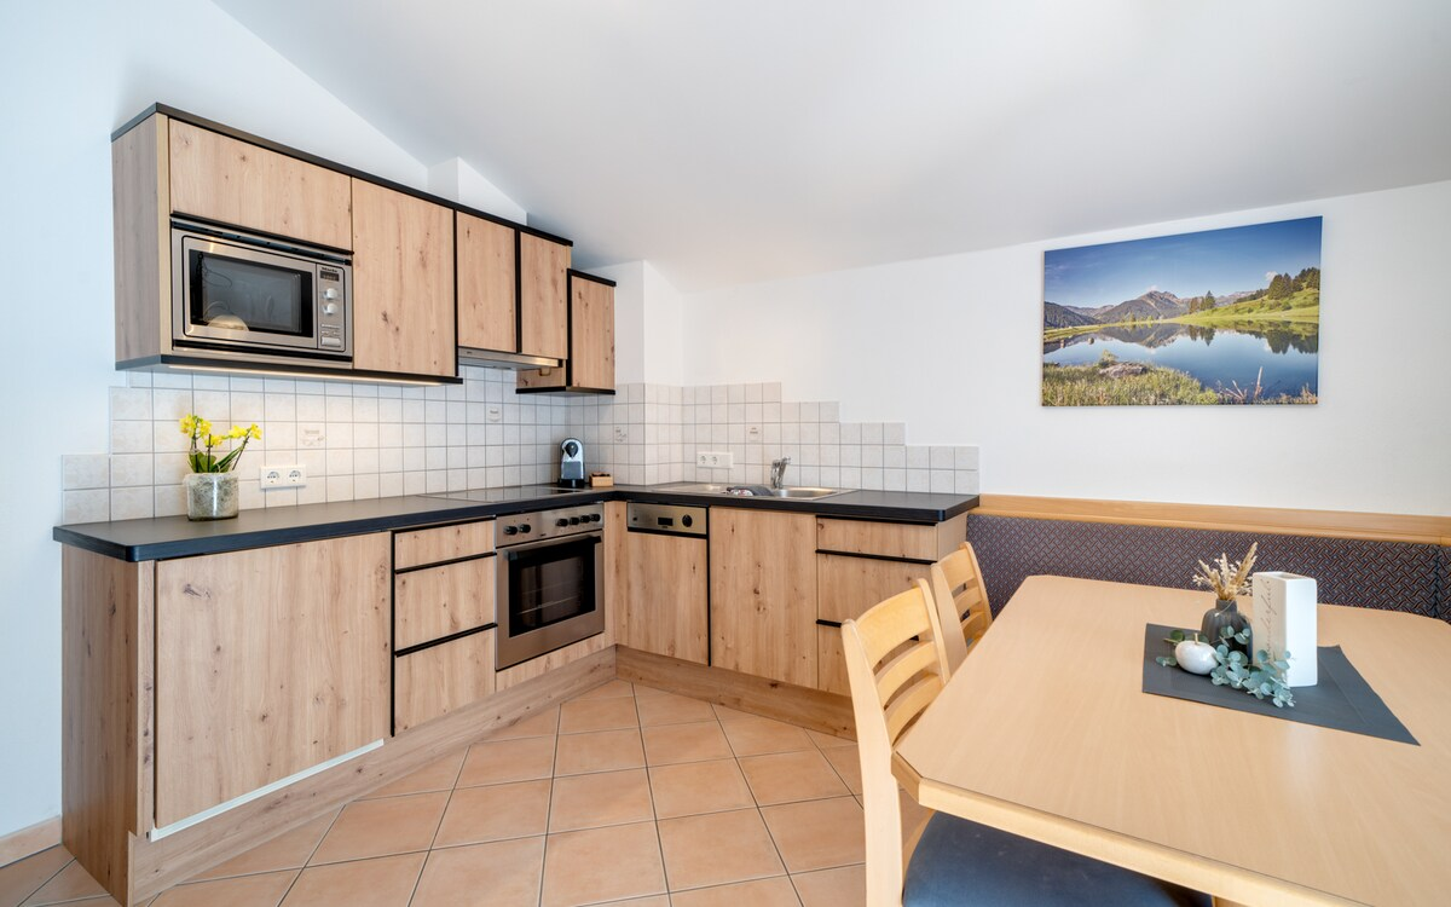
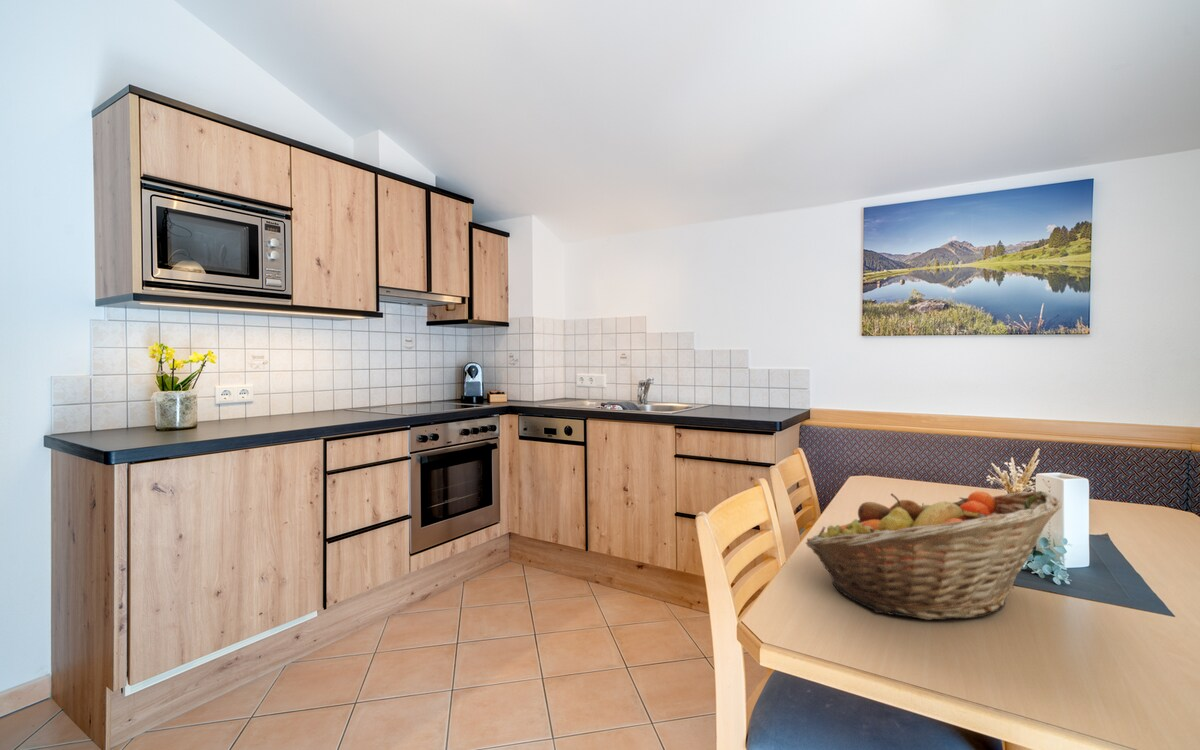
+ fruit basket [805,490,1062,621]
